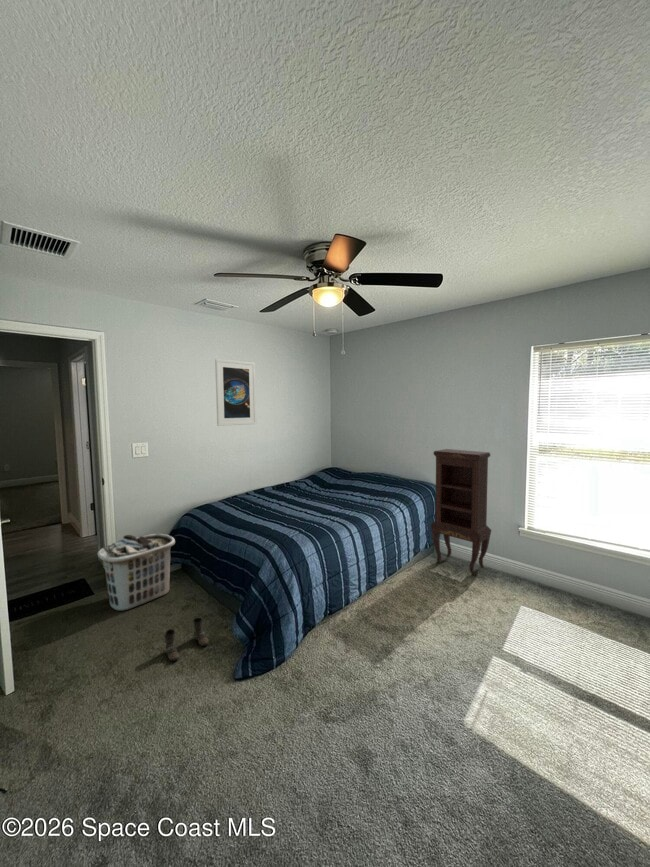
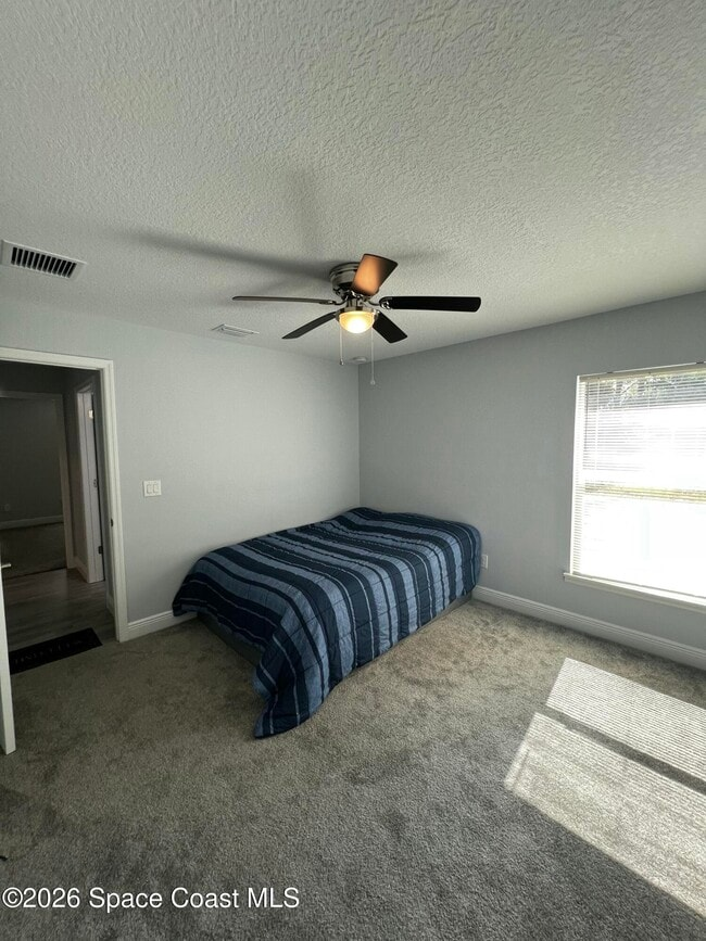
- clothes hamper [97,533,176,612]
- boots [163,616,210,662]
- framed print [214,358,257,427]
- cabinet [430,448,492,576]
